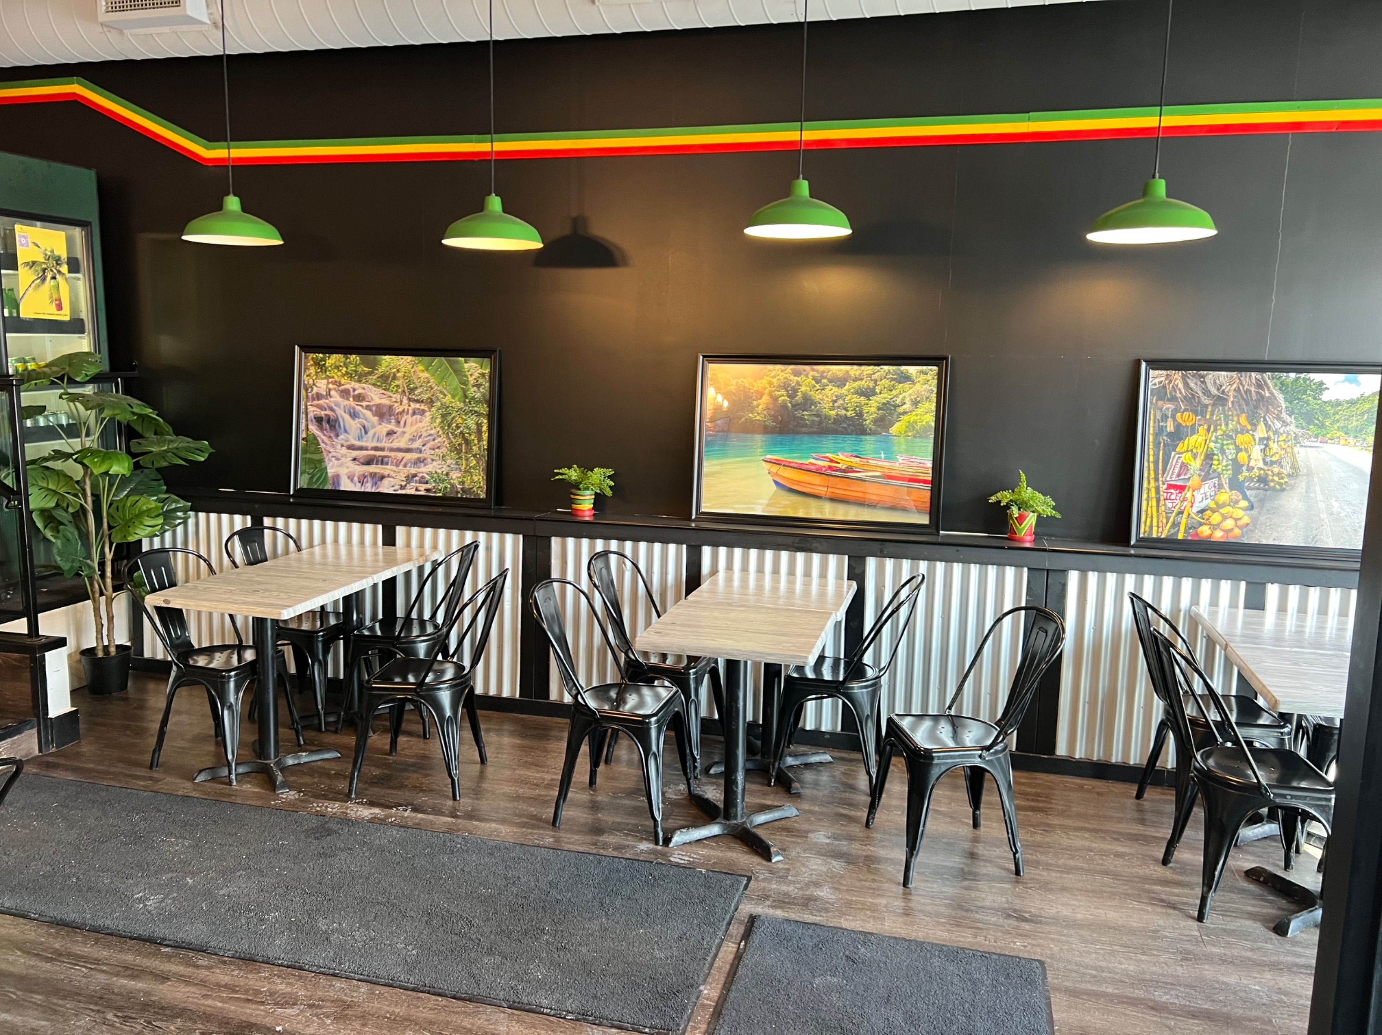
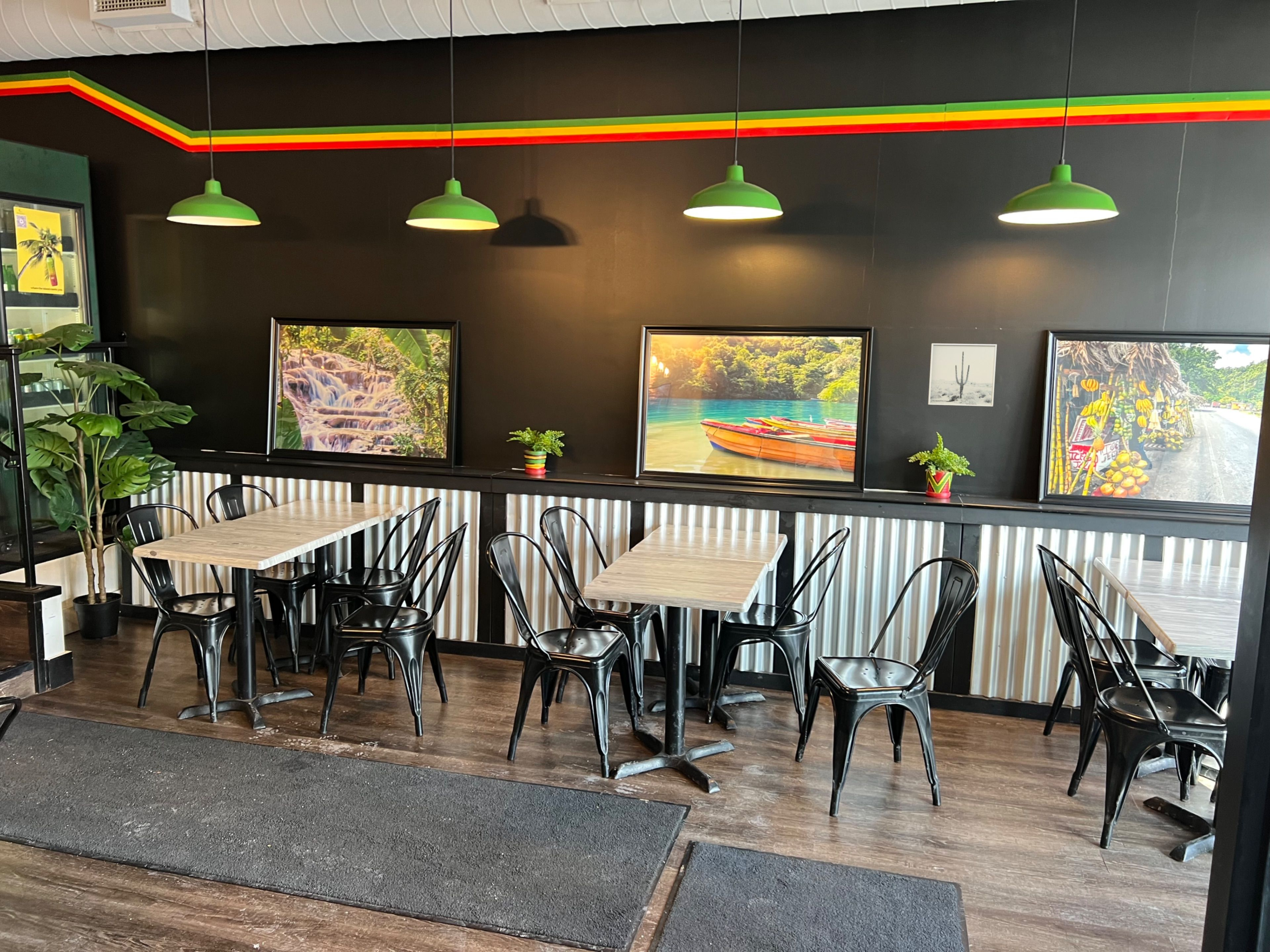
+ wall art [928,343,997,407]
